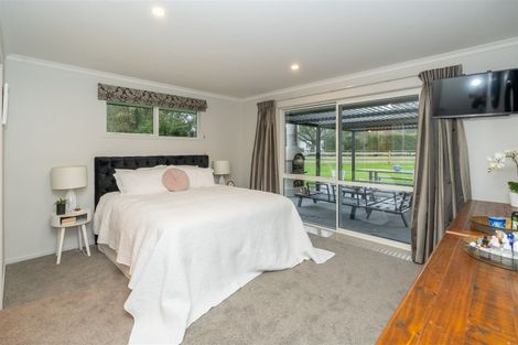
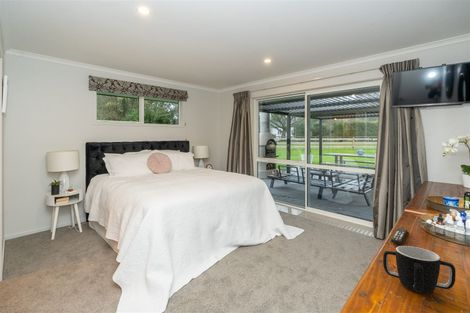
+ mug [382,245,457,294]
+ remote control [390,227,408,245]
